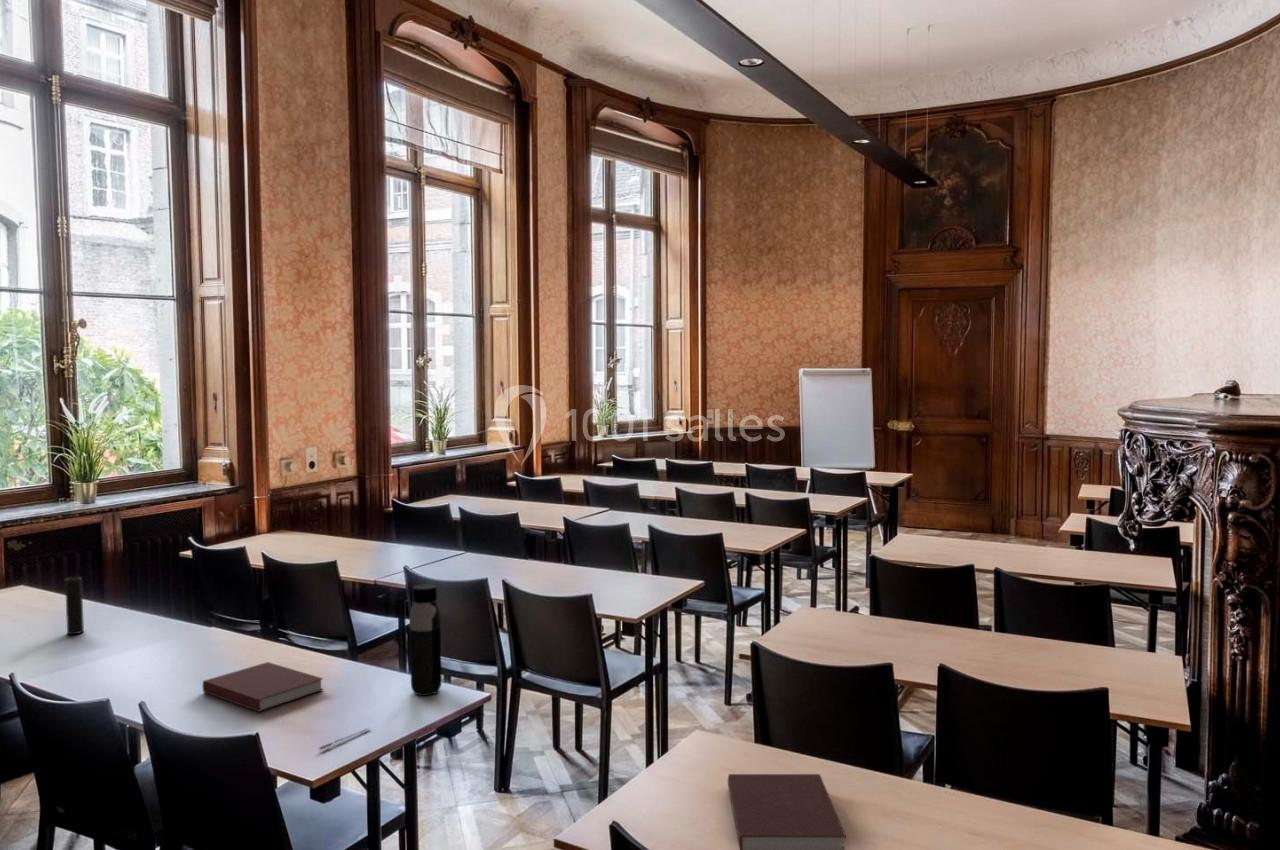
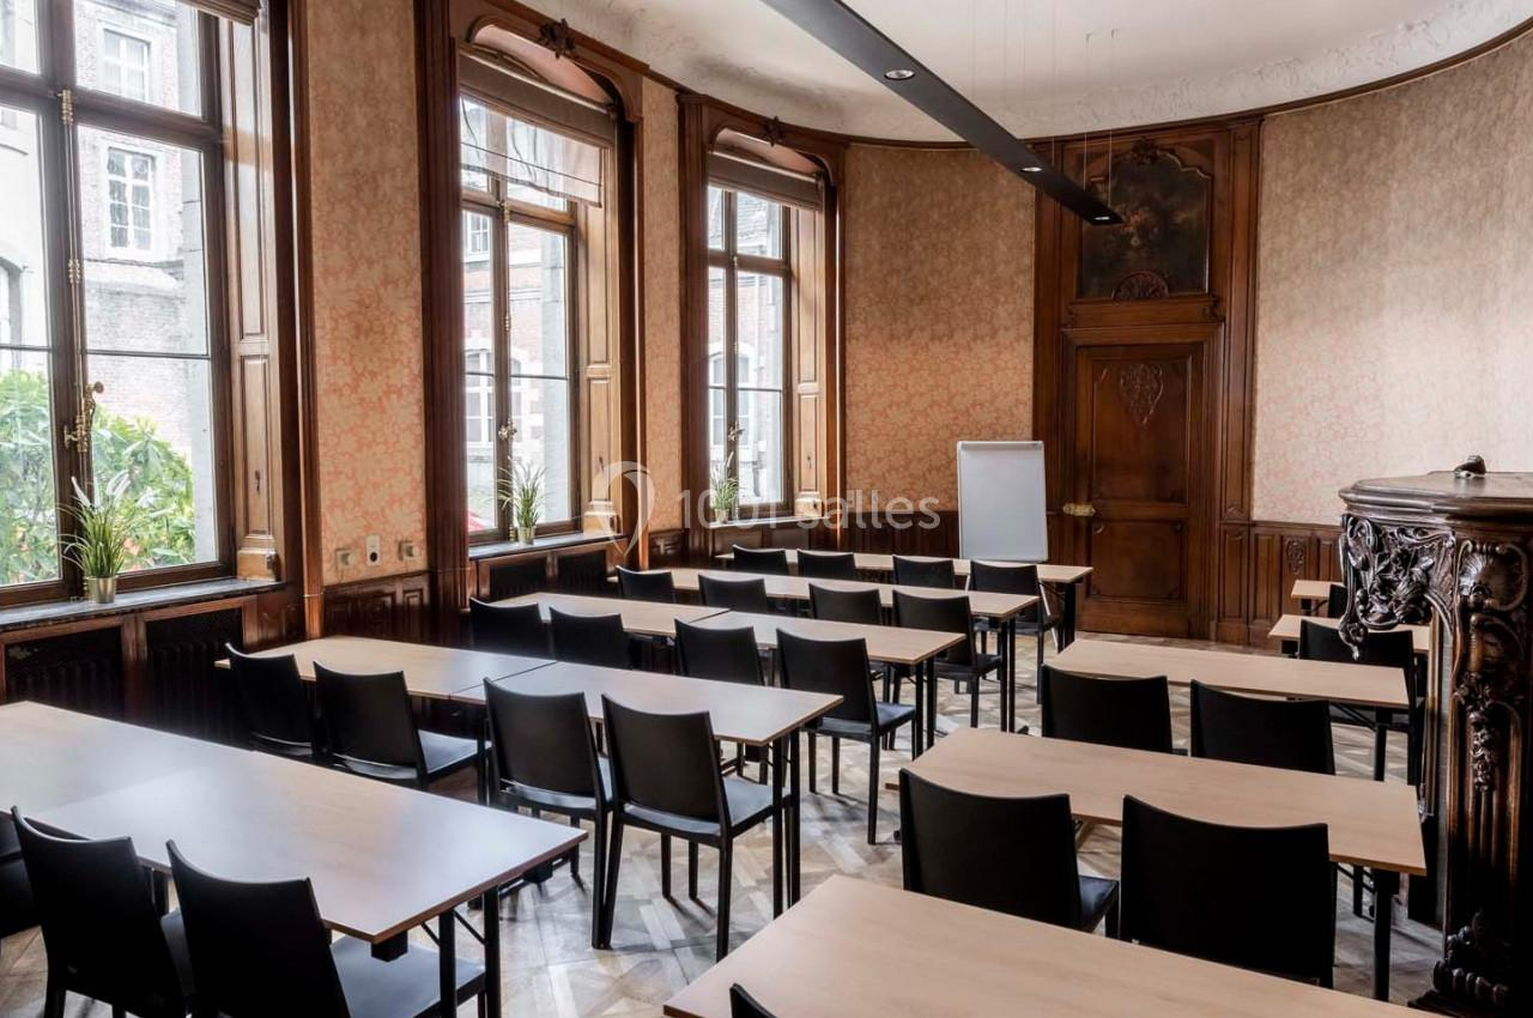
- pen [318,727,371,750]
- water bottle [409,583,442,696]
- notebook [727,773,847,850]
- cup [64,576,85,636]
- notebook [202,661,325,713]
